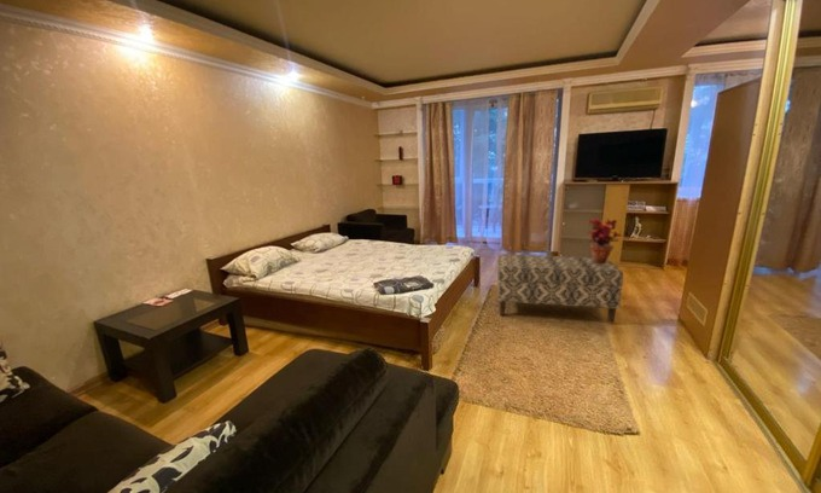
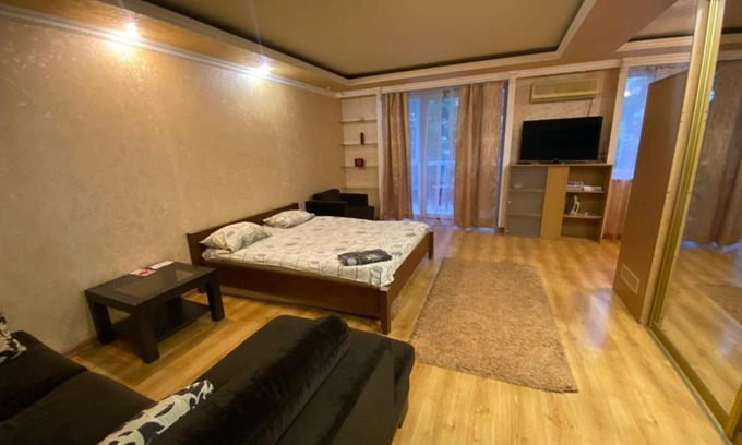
- bench [496,254,624,324]
- potted plant [586,218,623,263]
